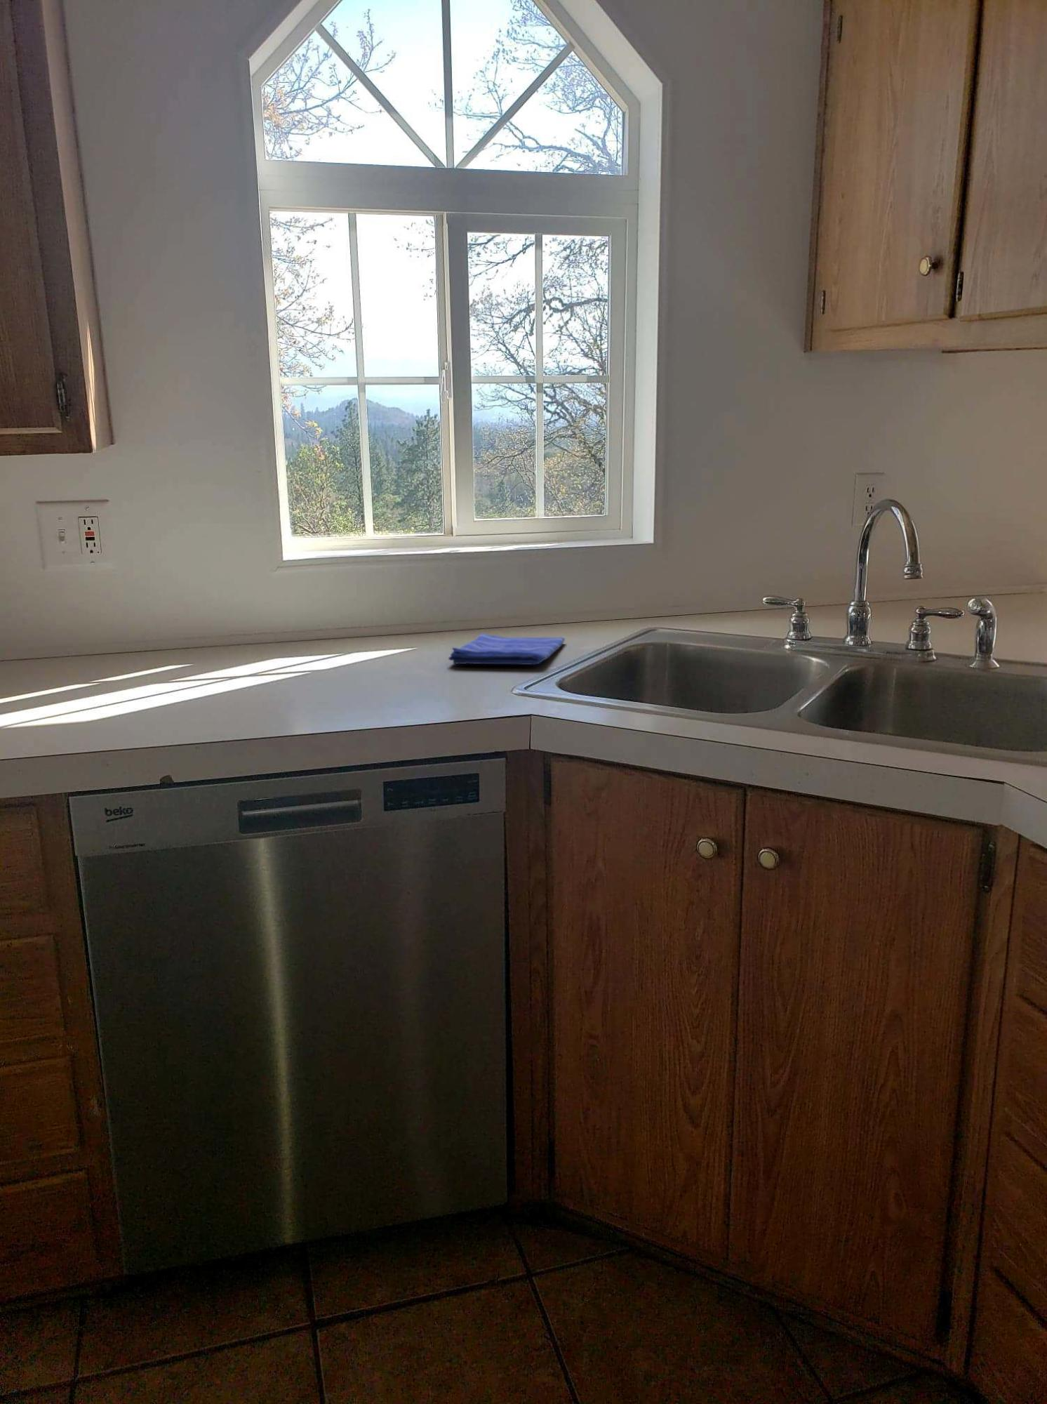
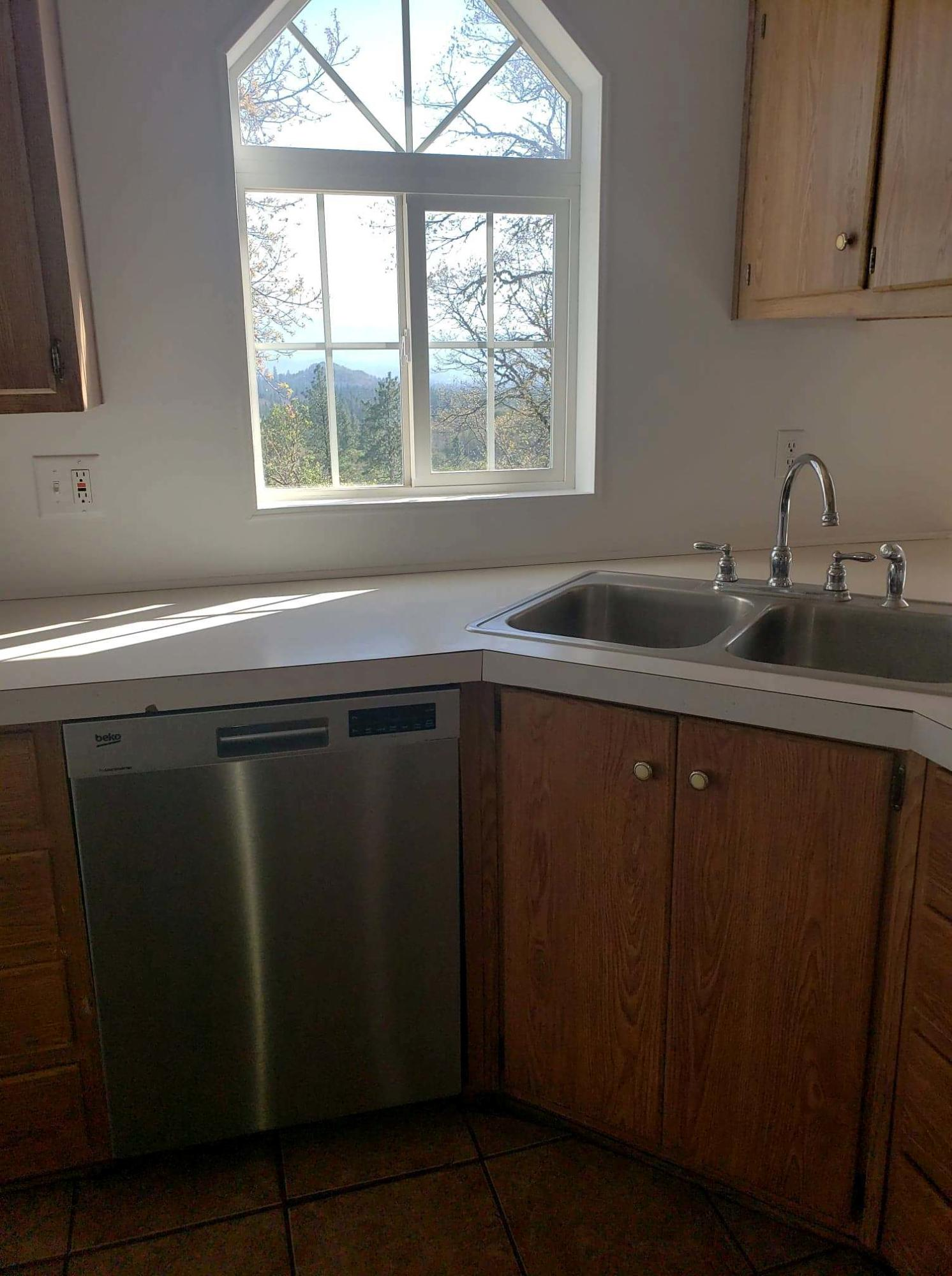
- dish towel [448,633,565,666]
